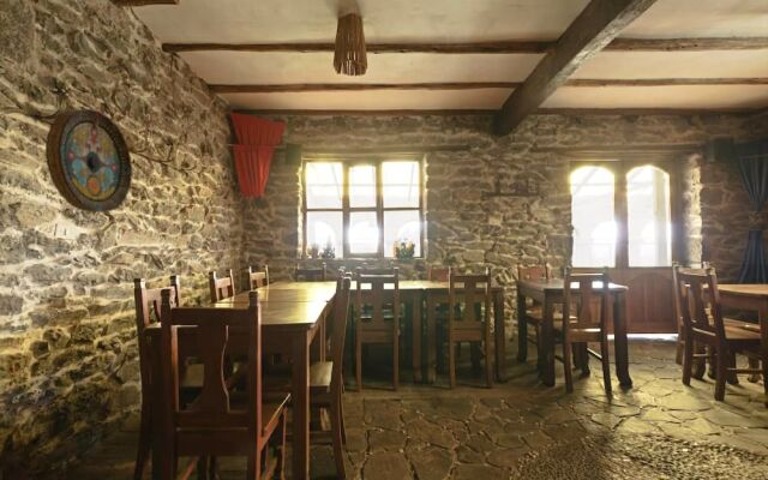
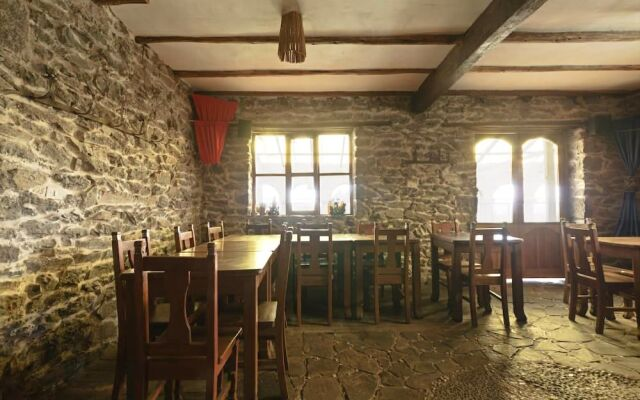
- decorative shield [44,108,133,214]
